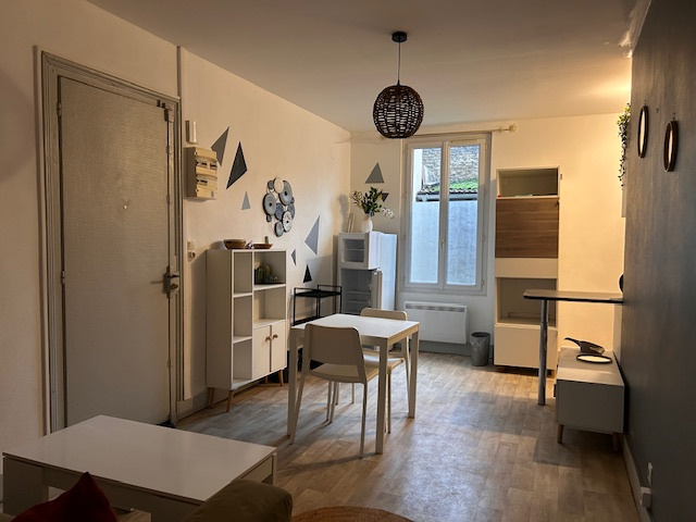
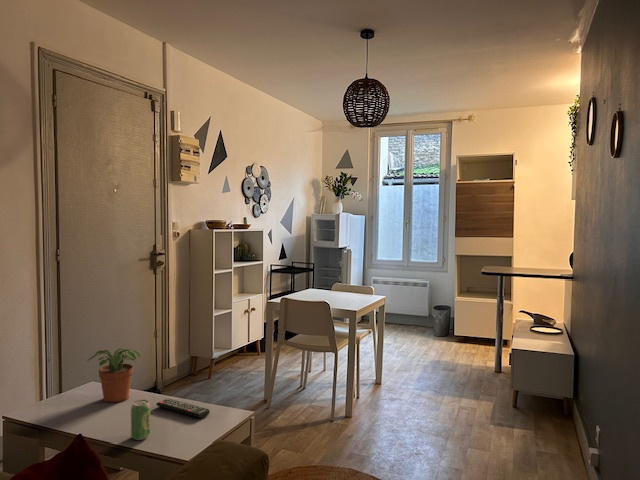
+ beverage can [130,399,151,441]
+ remote control [155,397,211,419]
+ potted plant [86,347,142,403]
